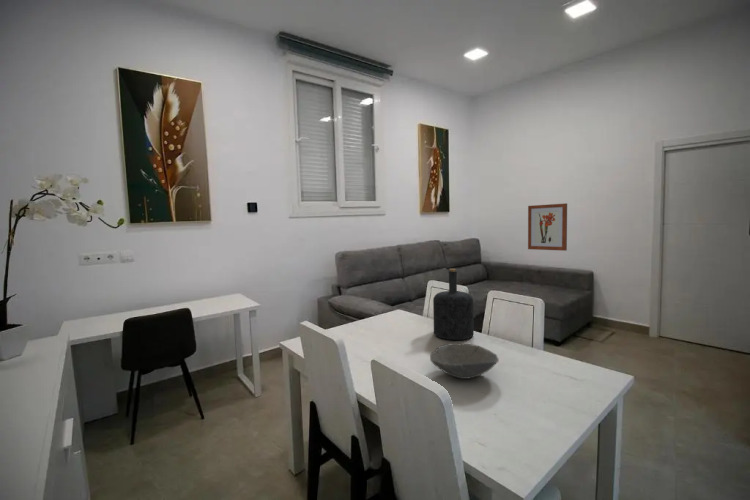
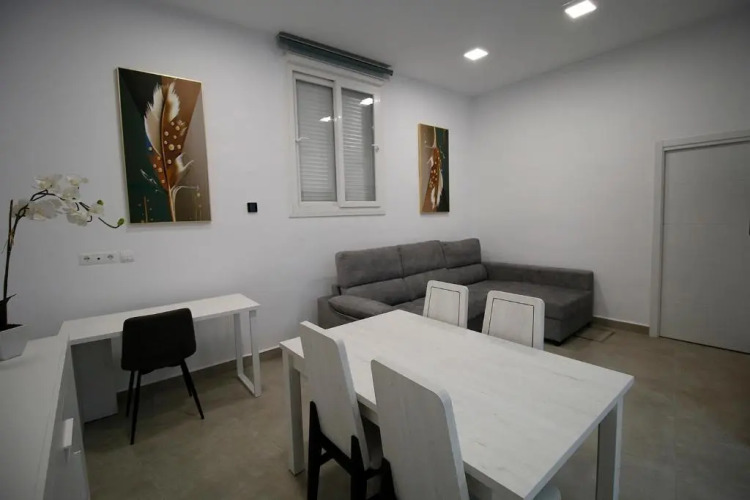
- bowl [429,342,500,380]
- bottle [432,268,475,341]
- wall art [527,202,568,252]
